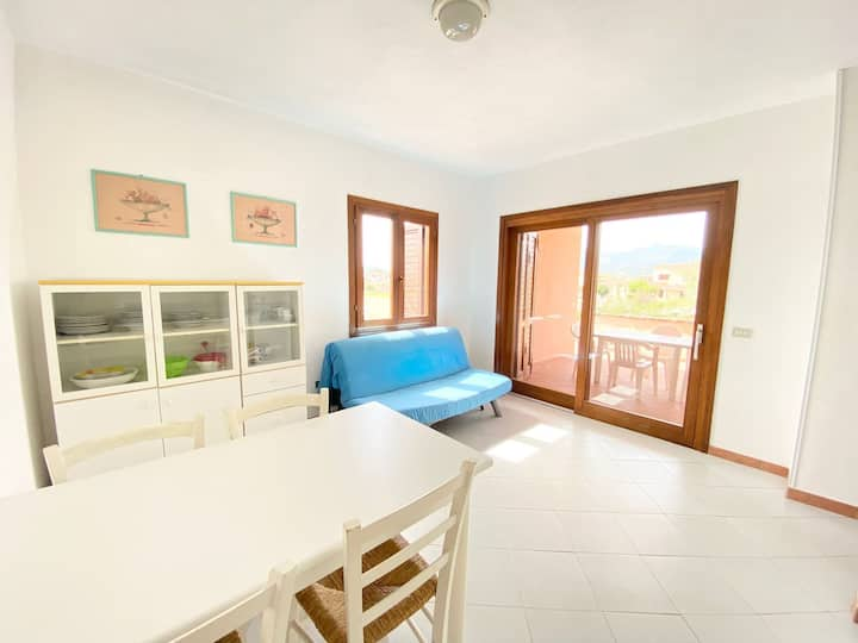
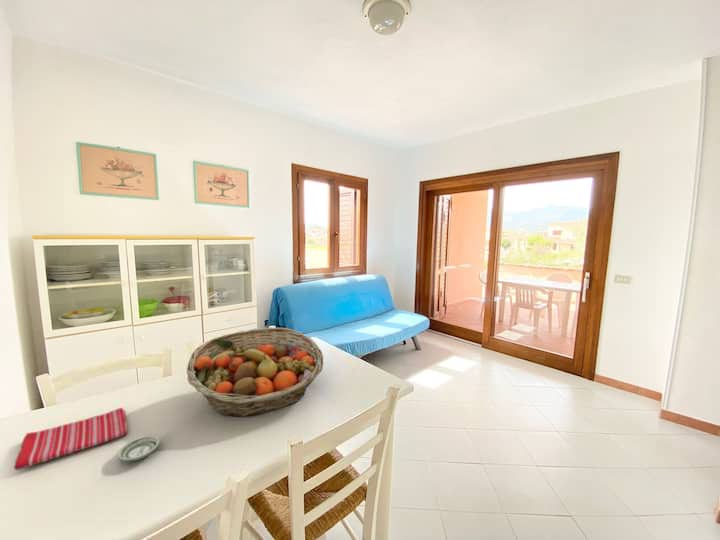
+ fruit basket [186,327,324,418]
+ dish towel [13,407,128,471]
+ saucer [116,435,160,462]
